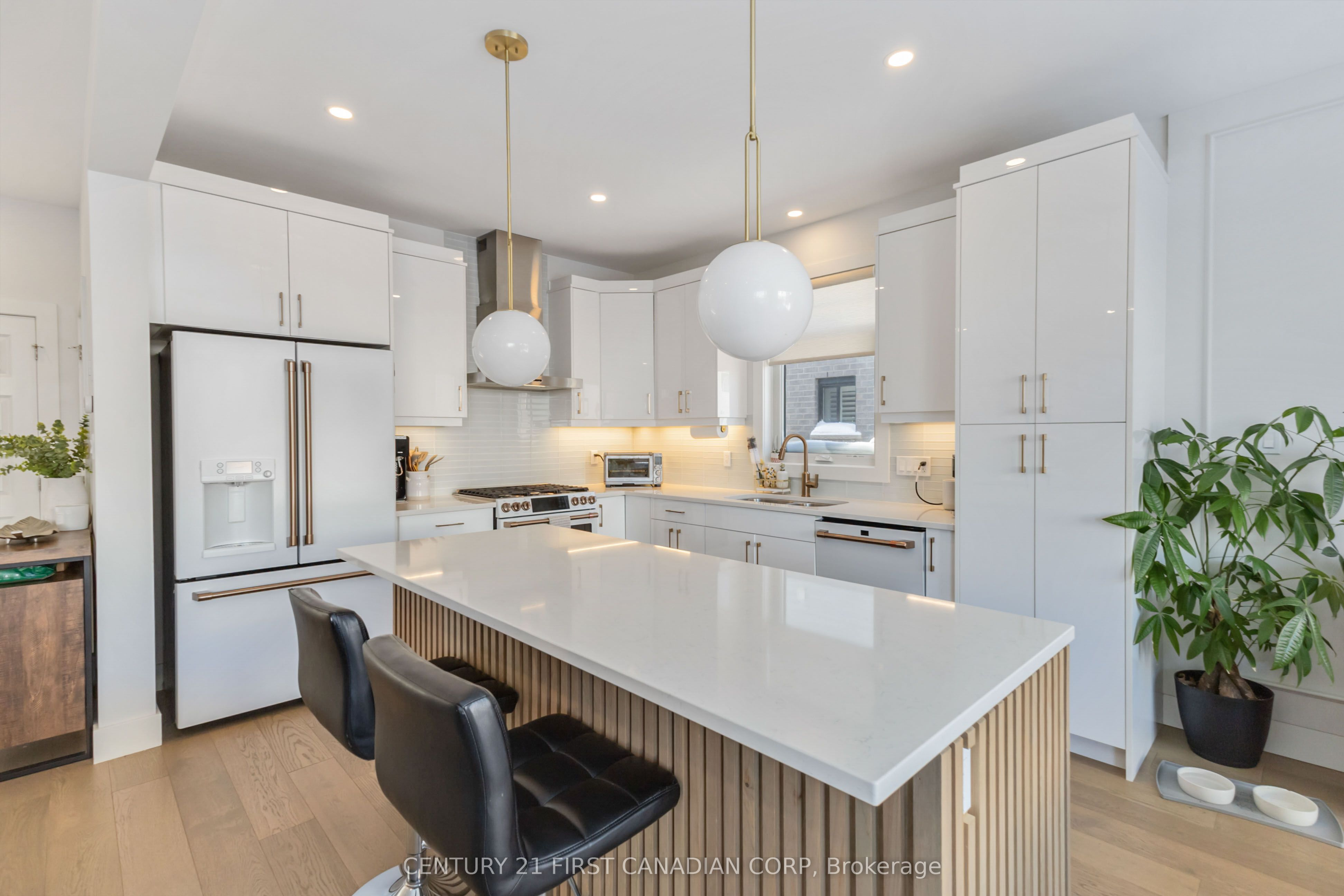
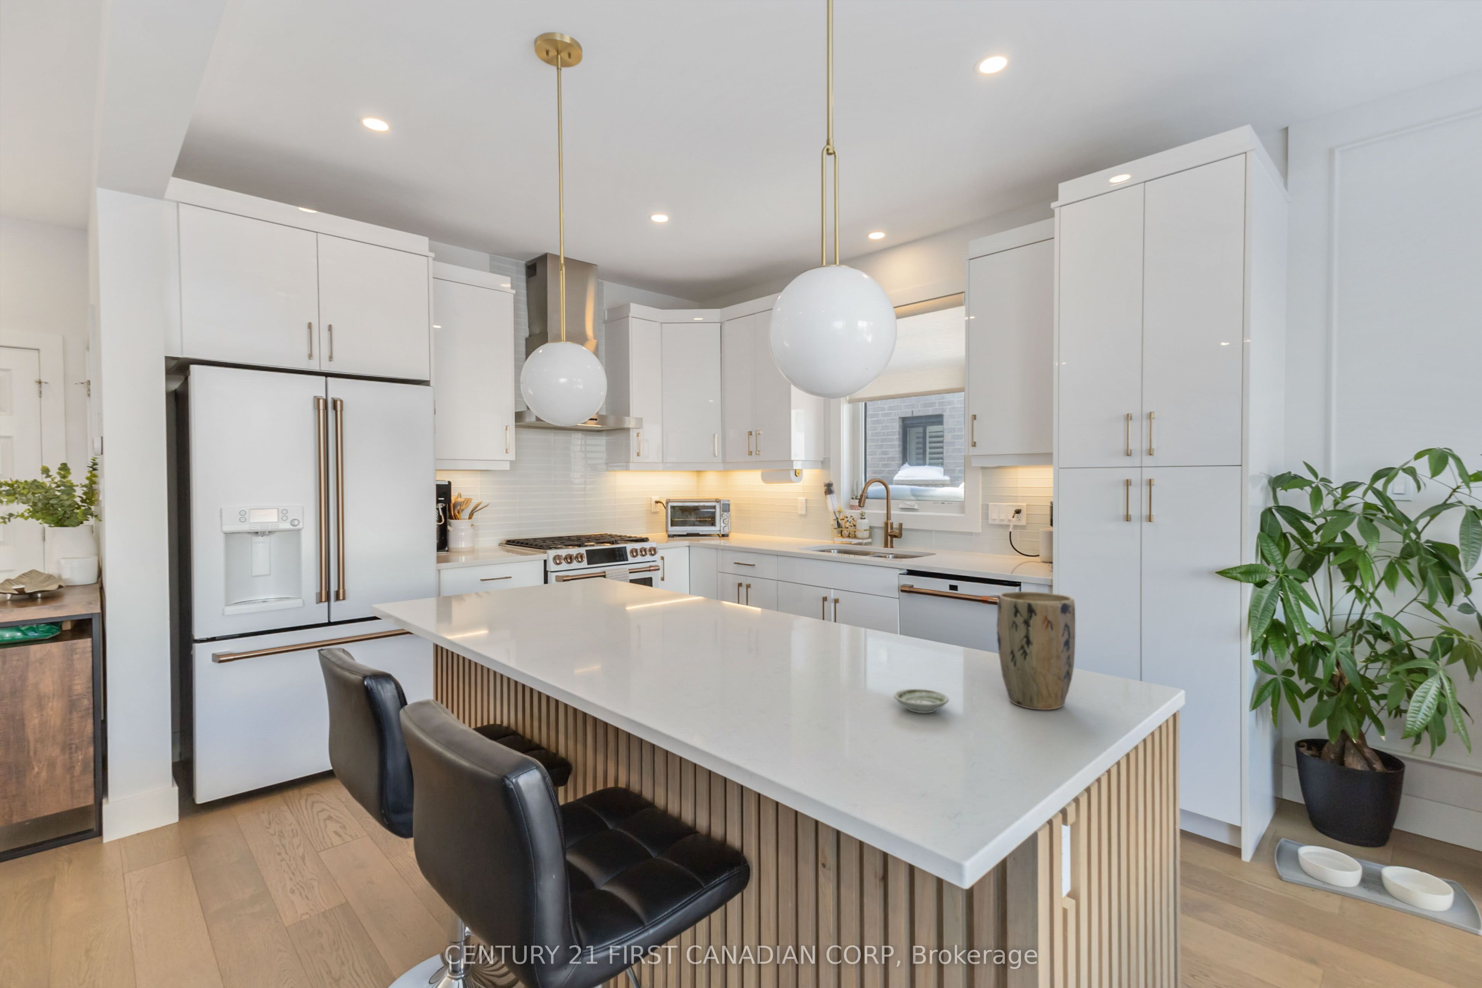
+ saucer [893,688,949,713]
+ plant pot [997,591,1076,710]
